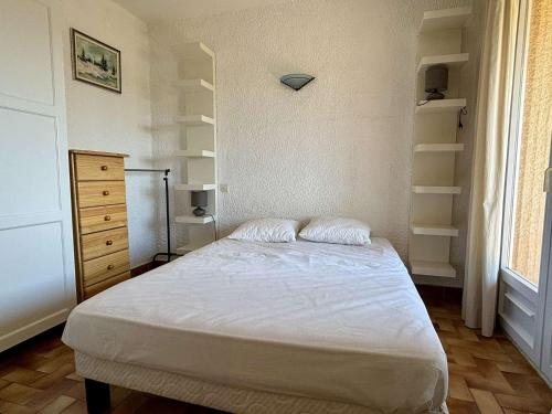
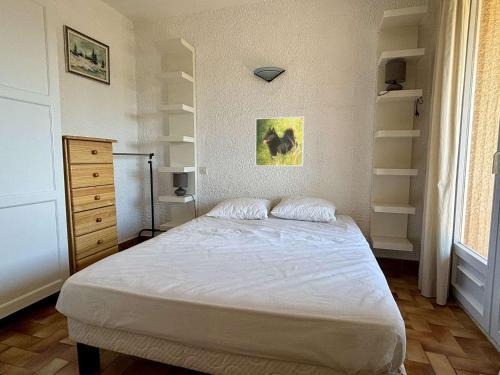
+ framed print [255,116,305,167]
